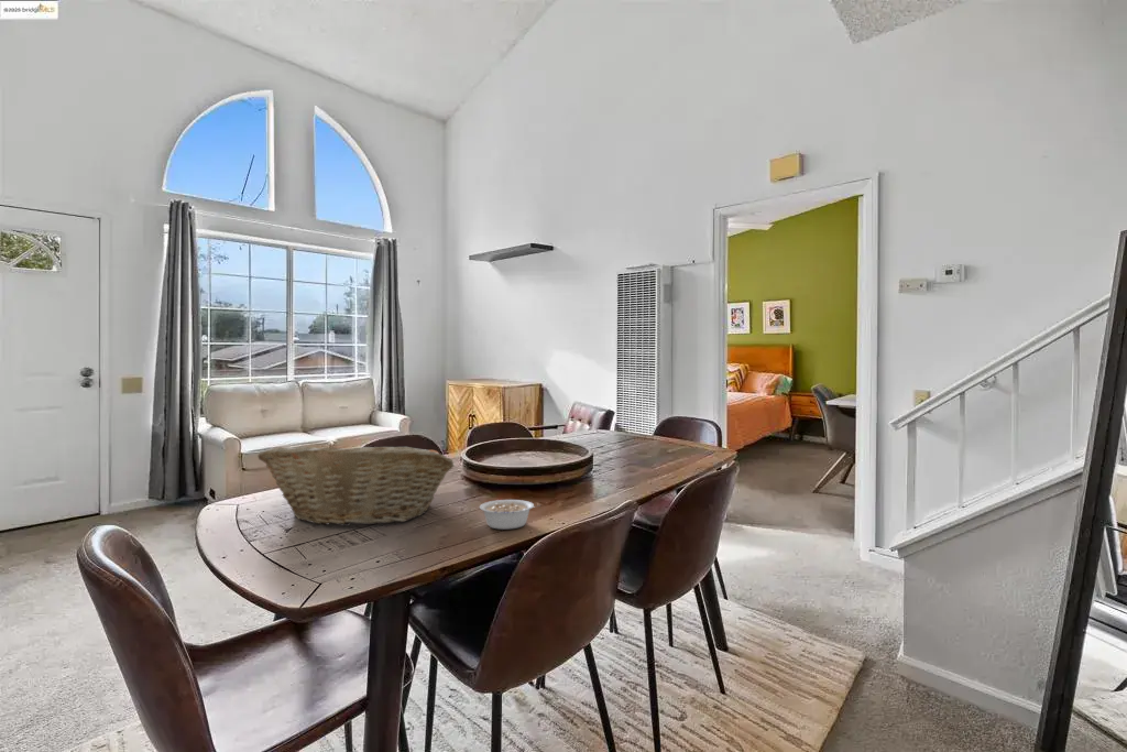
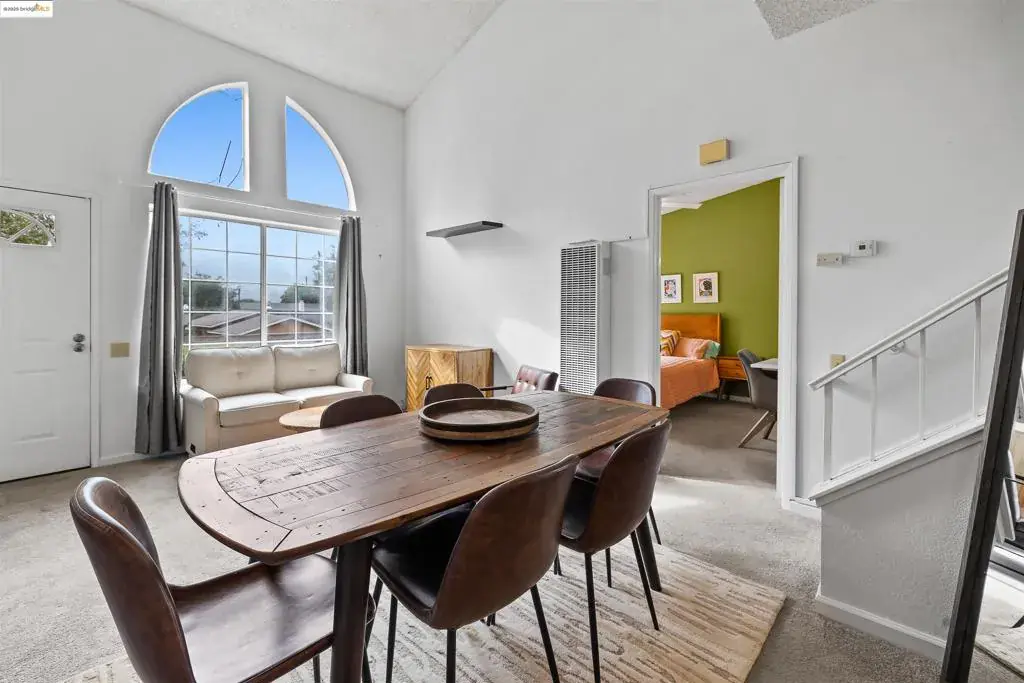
- fruit basket [256,443,456,527]
- legume [479,499,540,531]
